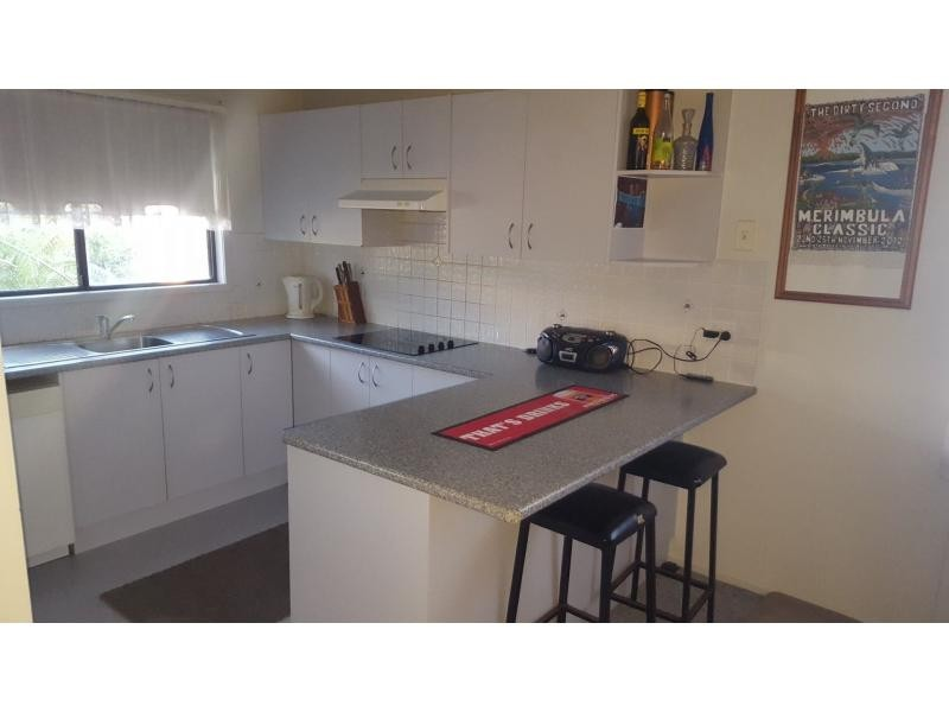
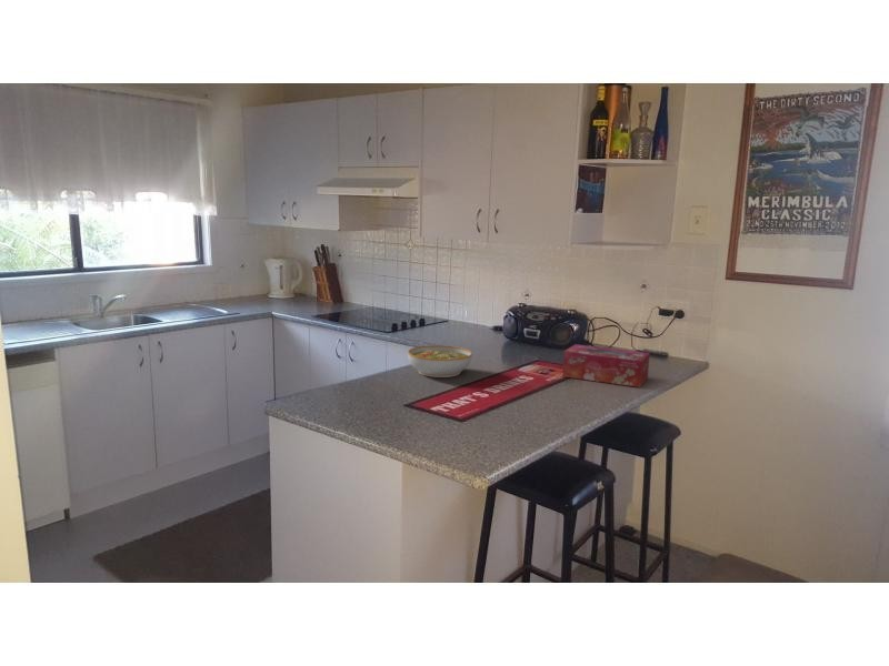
+ tissue box [561,343,651,389]
+ bowl [407,344,473,379]
